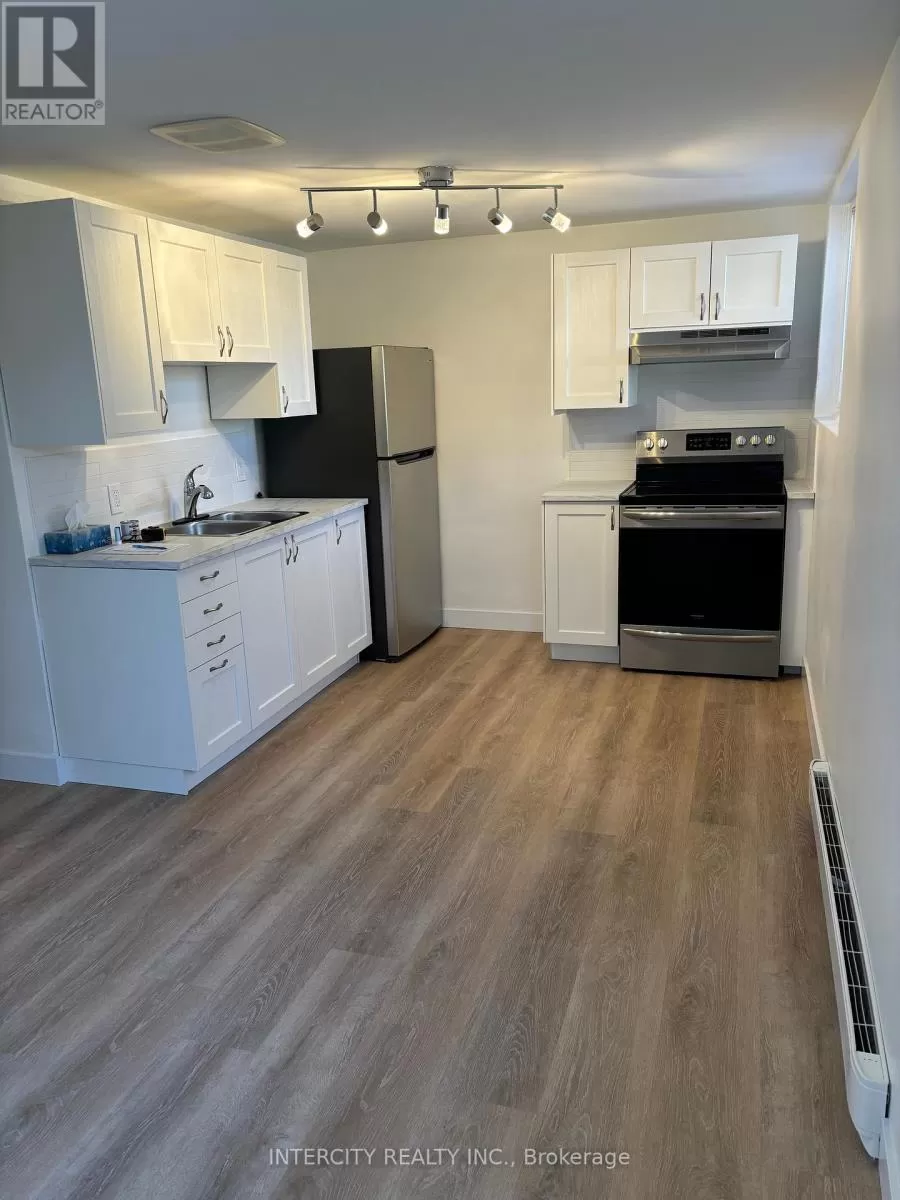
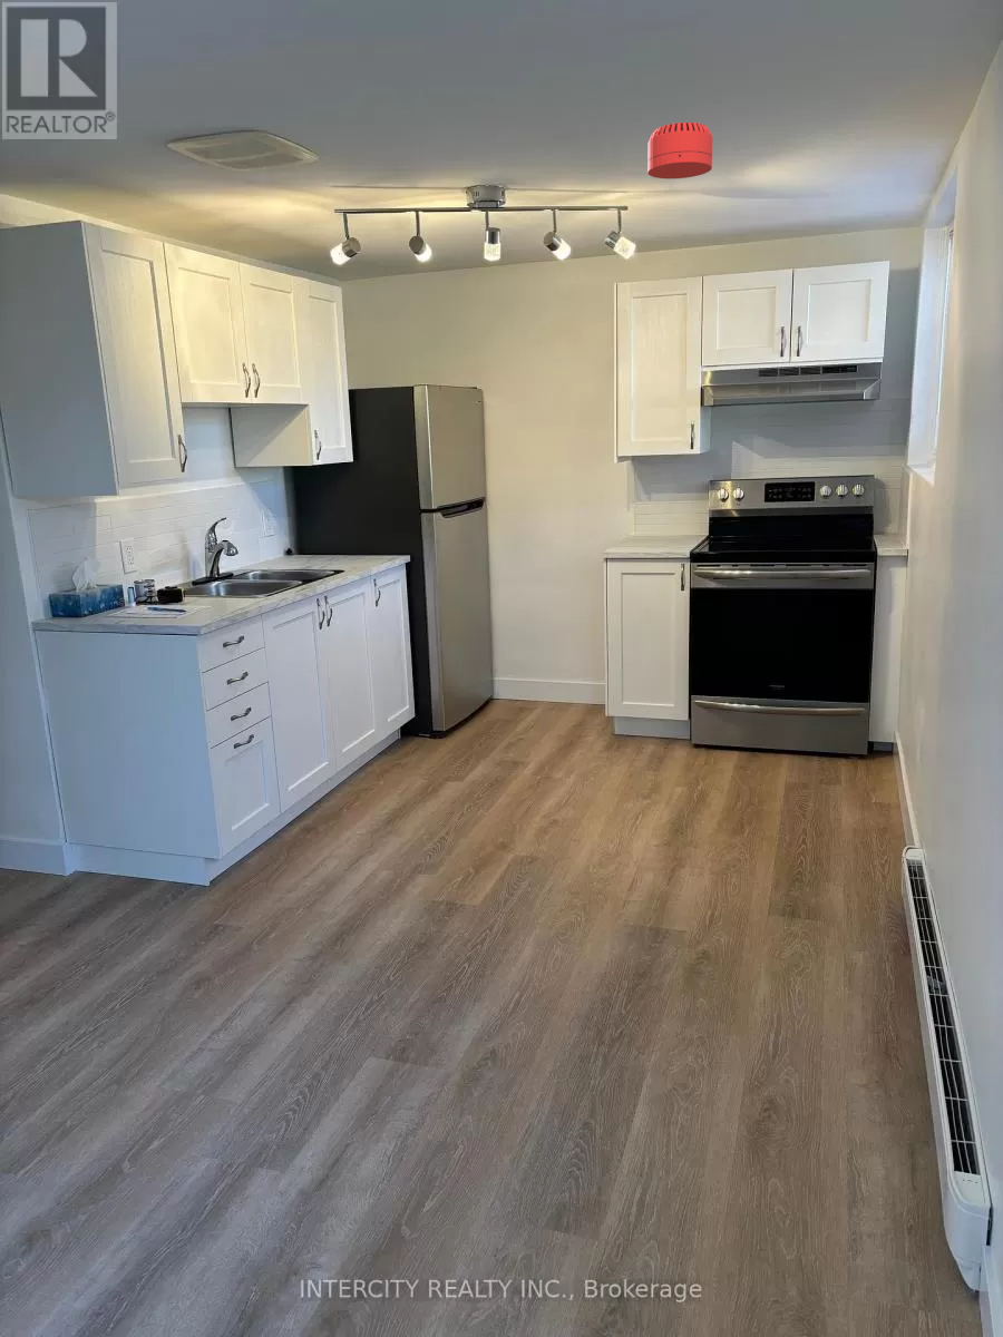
+ smoke detector [646,121,713,179]
